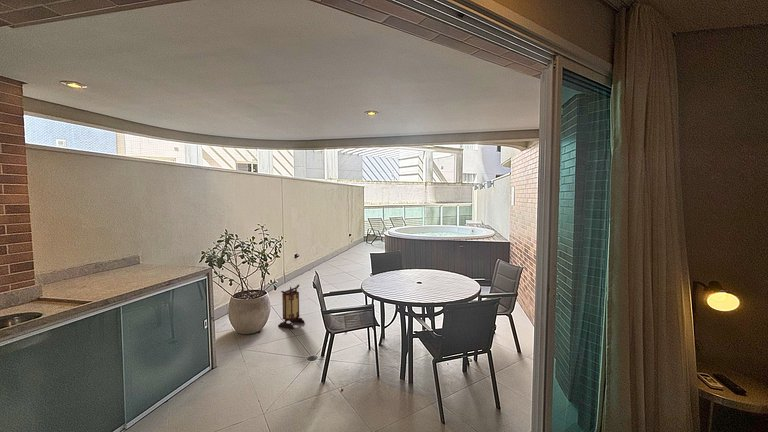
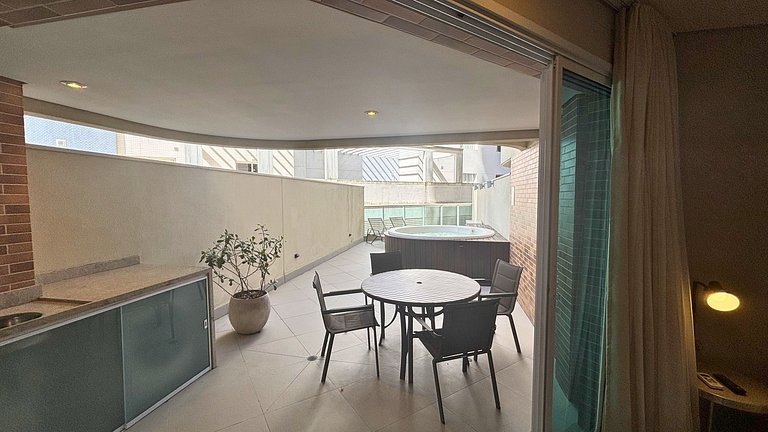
- lantern [277,284,305,330]
